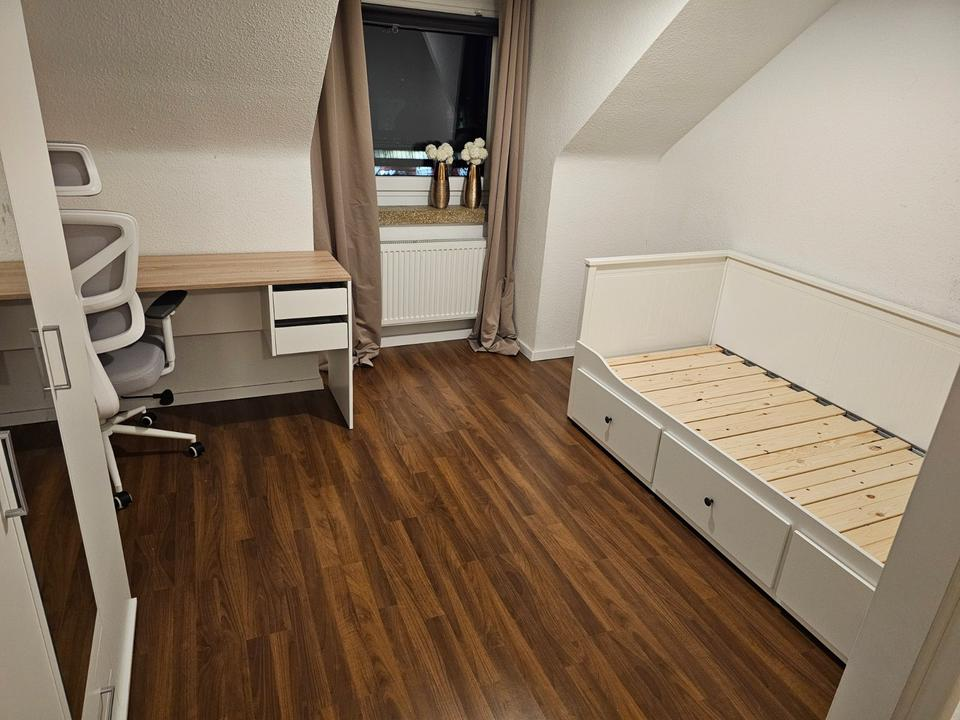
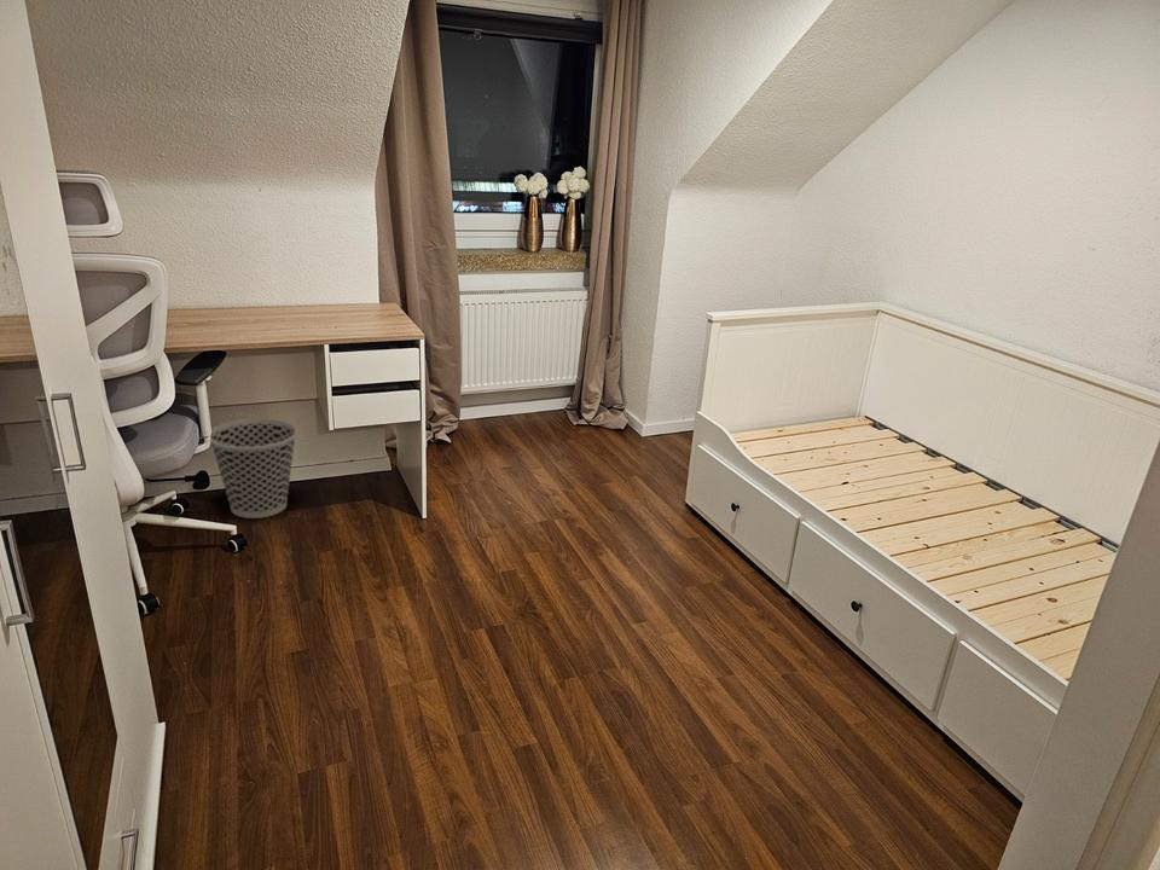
+ wastebasket [210,417,298,520]
